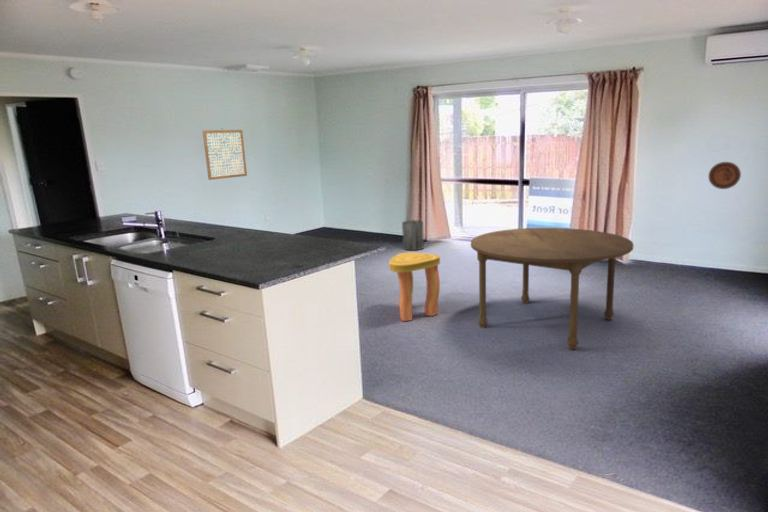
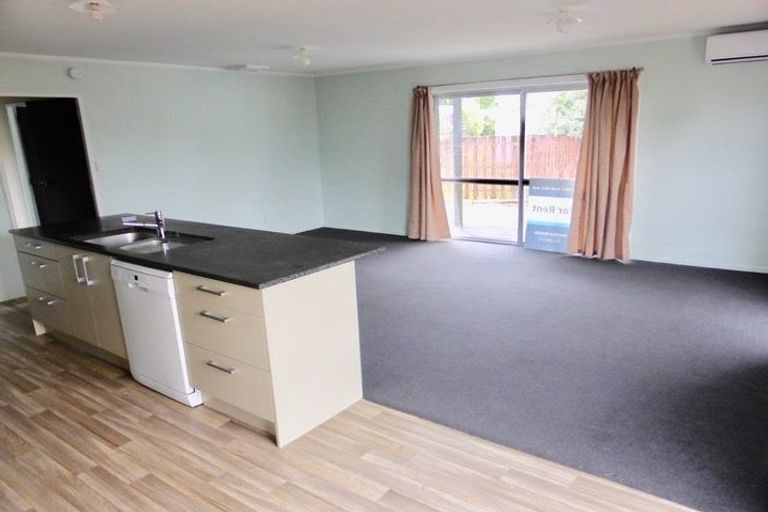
- wall art [202,128,248,181]
- dining table [470,227,634,350]
- decorative plate [707,161,742,190]
- trash can [401,219,425,252]
- stool [388,251,441,322]
